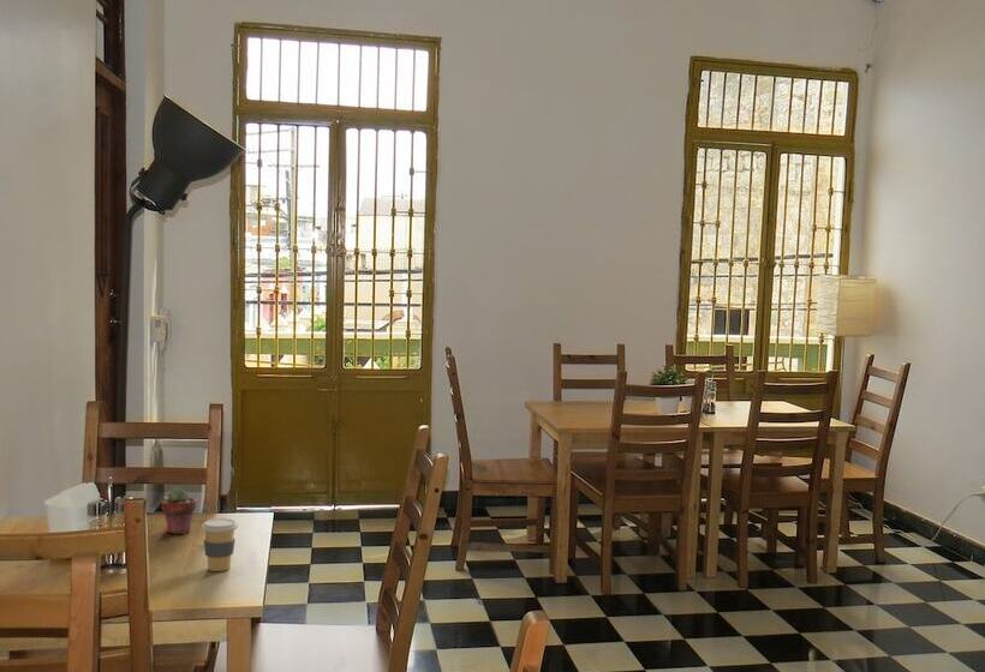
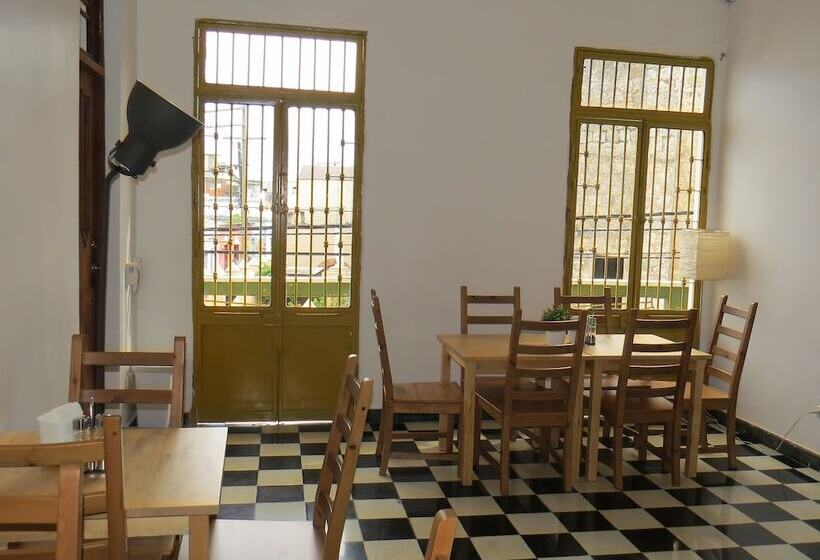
- coffee cup [201,517,239,572]
- potted succulent [160,487,198,535]
